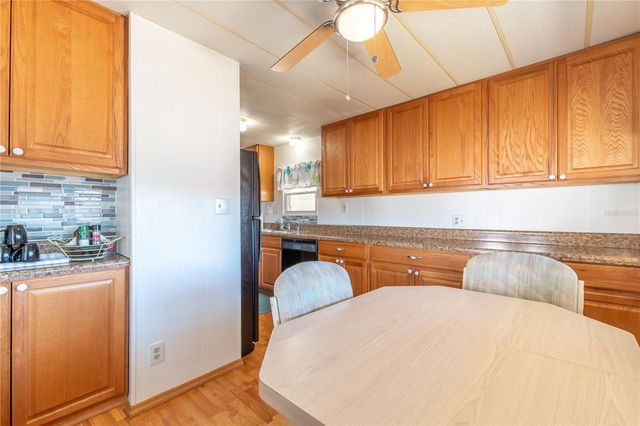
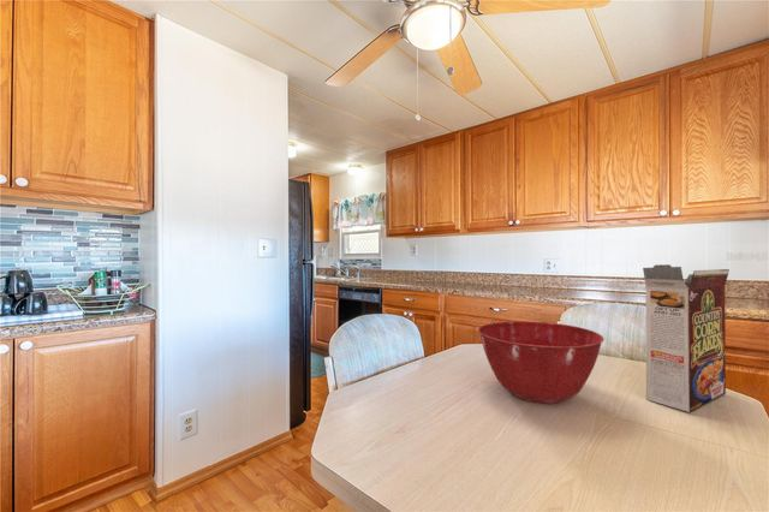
+ cereal box [642,263,731,413]
+ mixing bowl [477,320,606,405]
